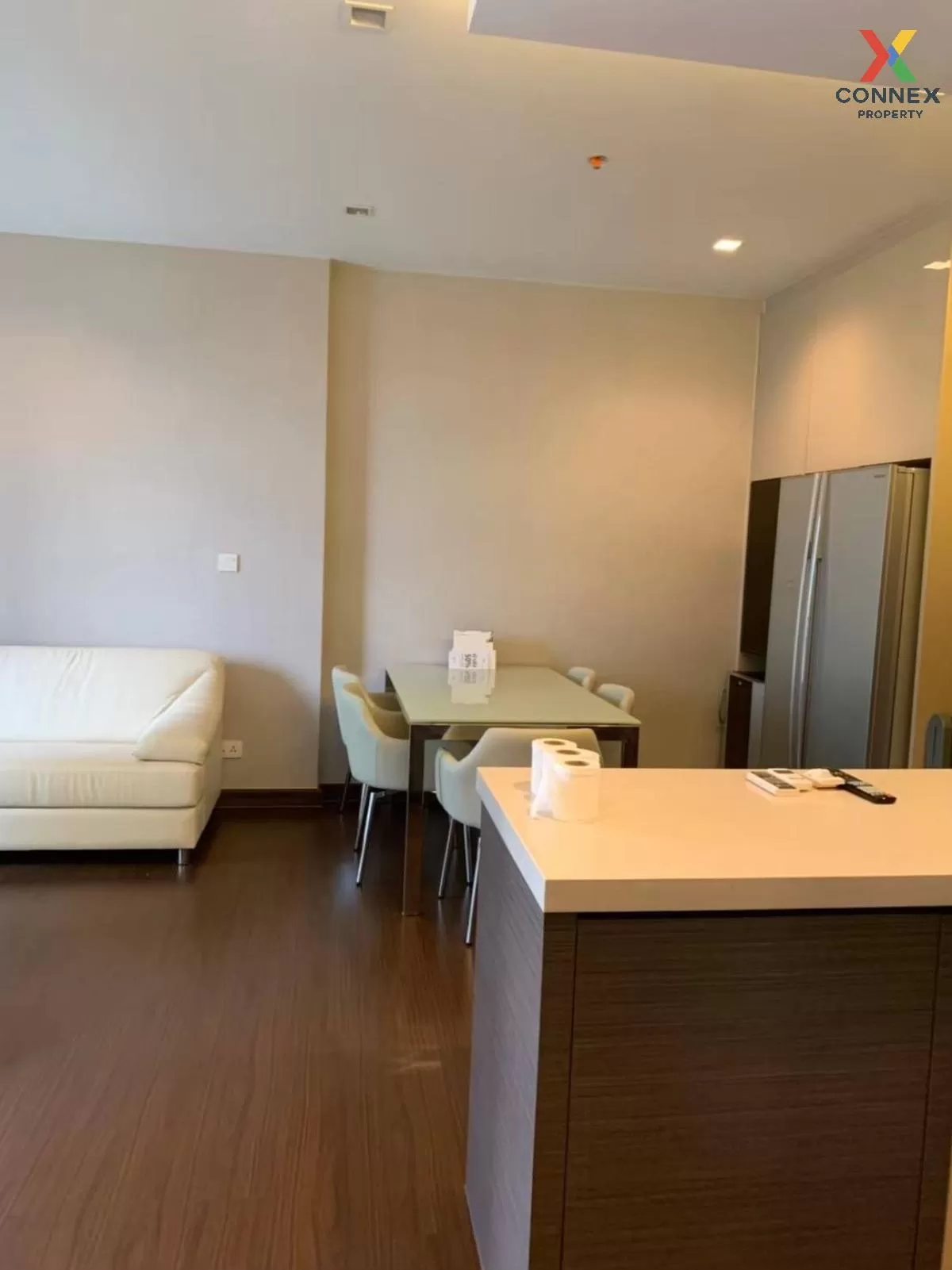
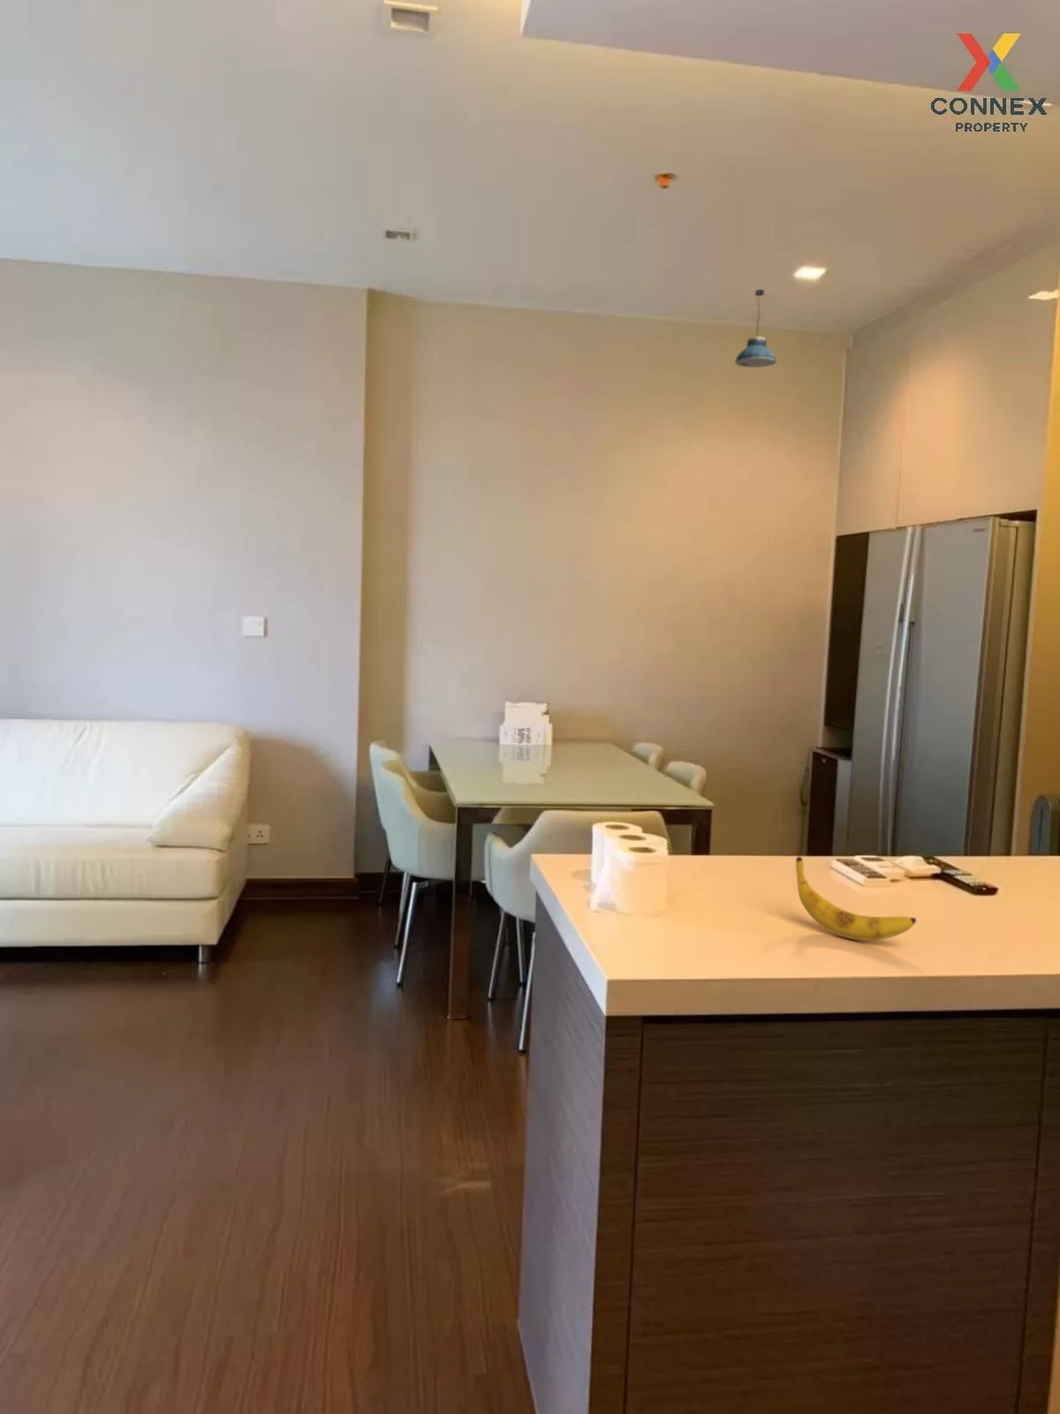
+ banana [795,856,916,942]
+ pendant light [734,288,777,369]
